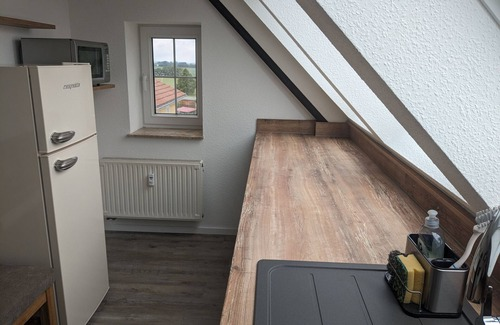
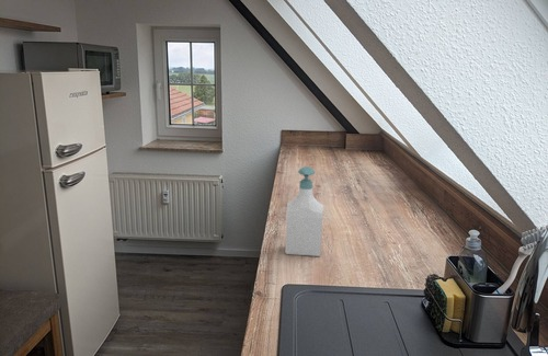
+ soap bottle [284,165,324,257]
